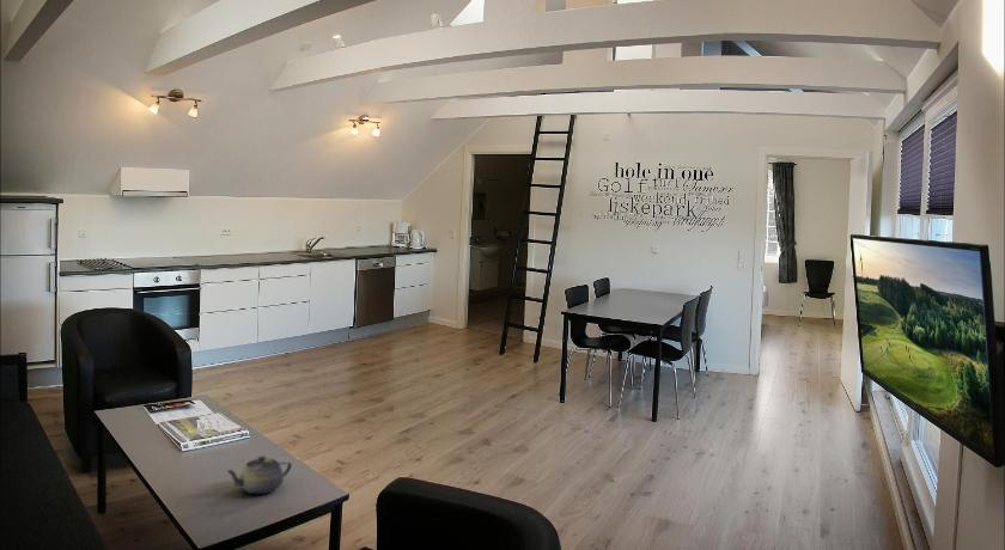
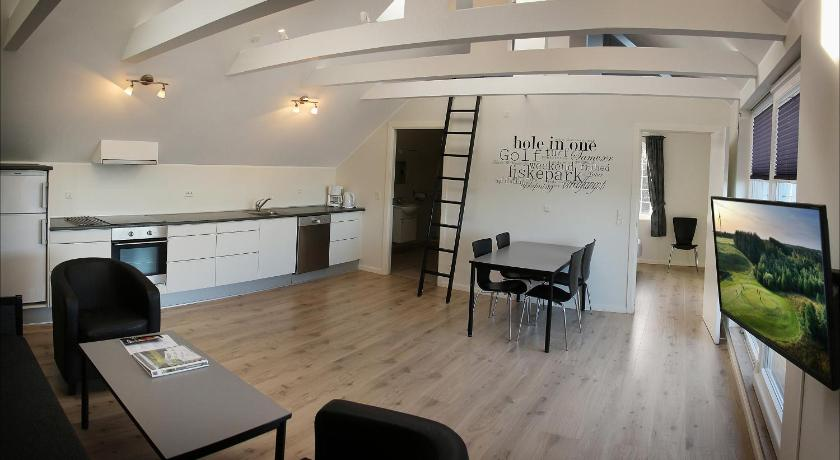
- teapot [225,454,293,495]
